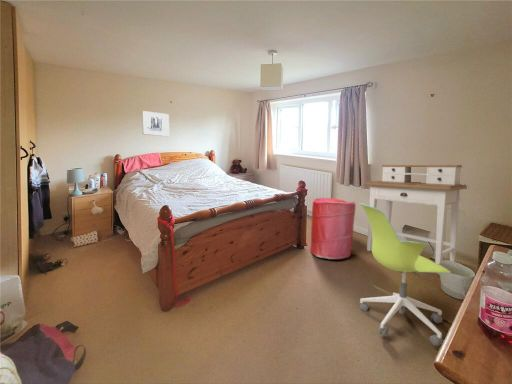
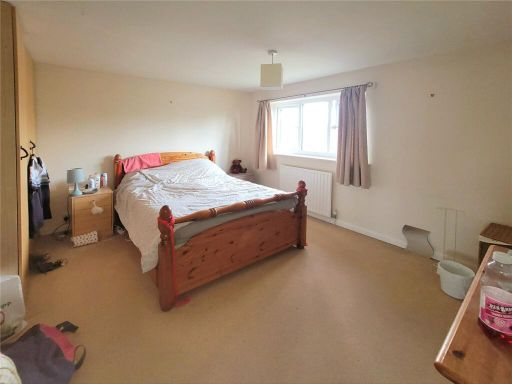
- wall art [141,110,170,138]
- office chair [358,202,452,347]
- desk [363,164,468,265]
- laundry hamper [309,197,357,260]
